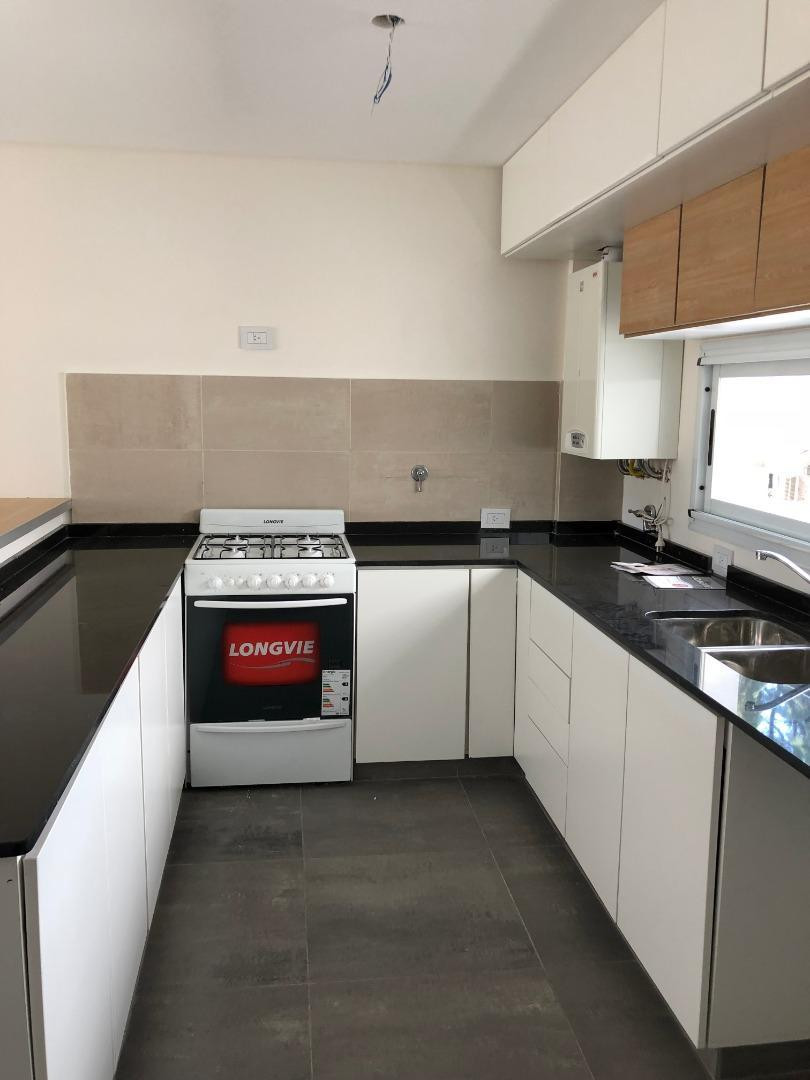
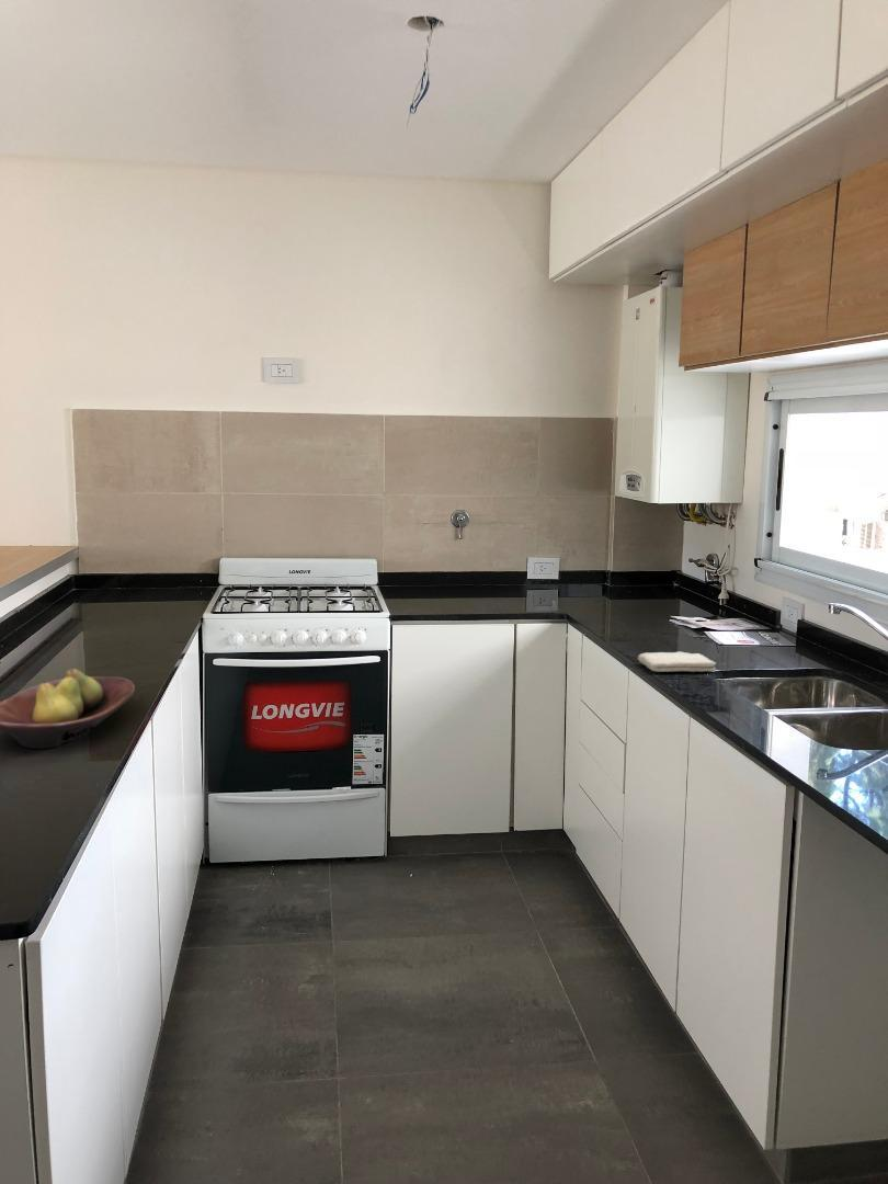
+ fruit bowl [0,668,136,750]
+ washcloth [637,650,717,673]
